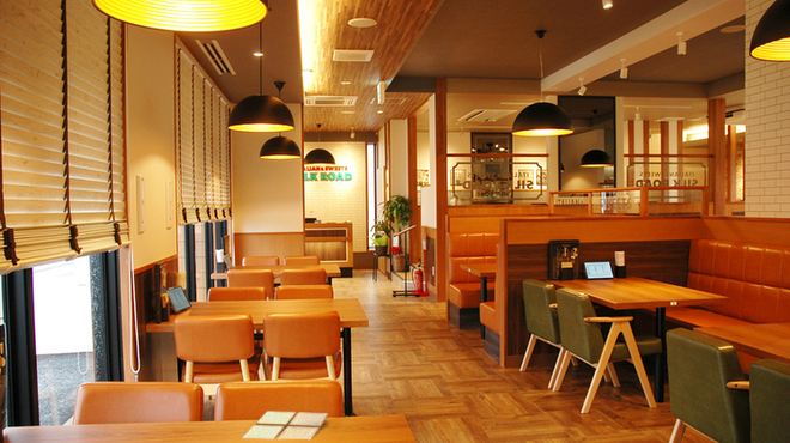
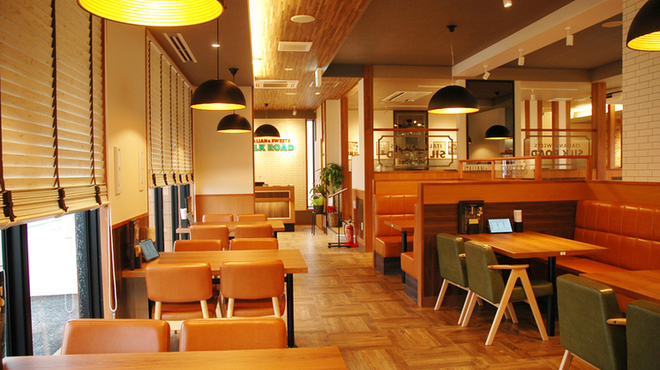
- drink coaster [241,409,329,442]
